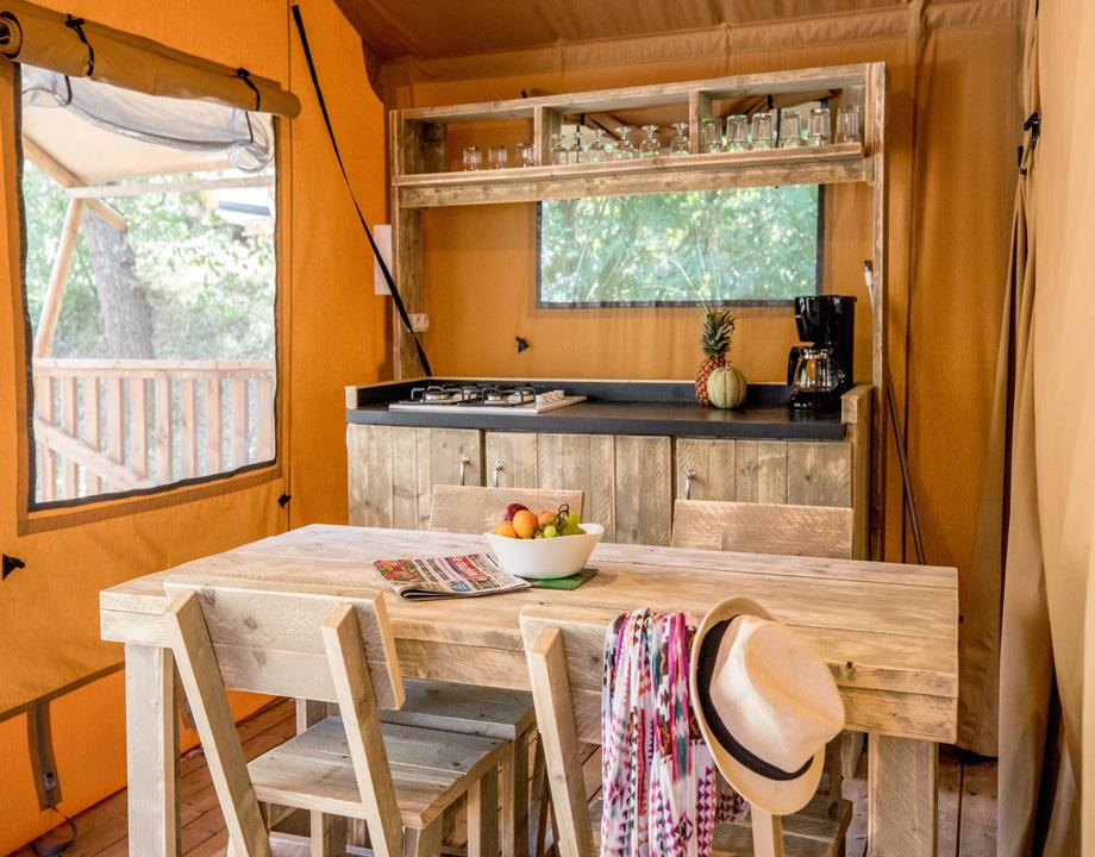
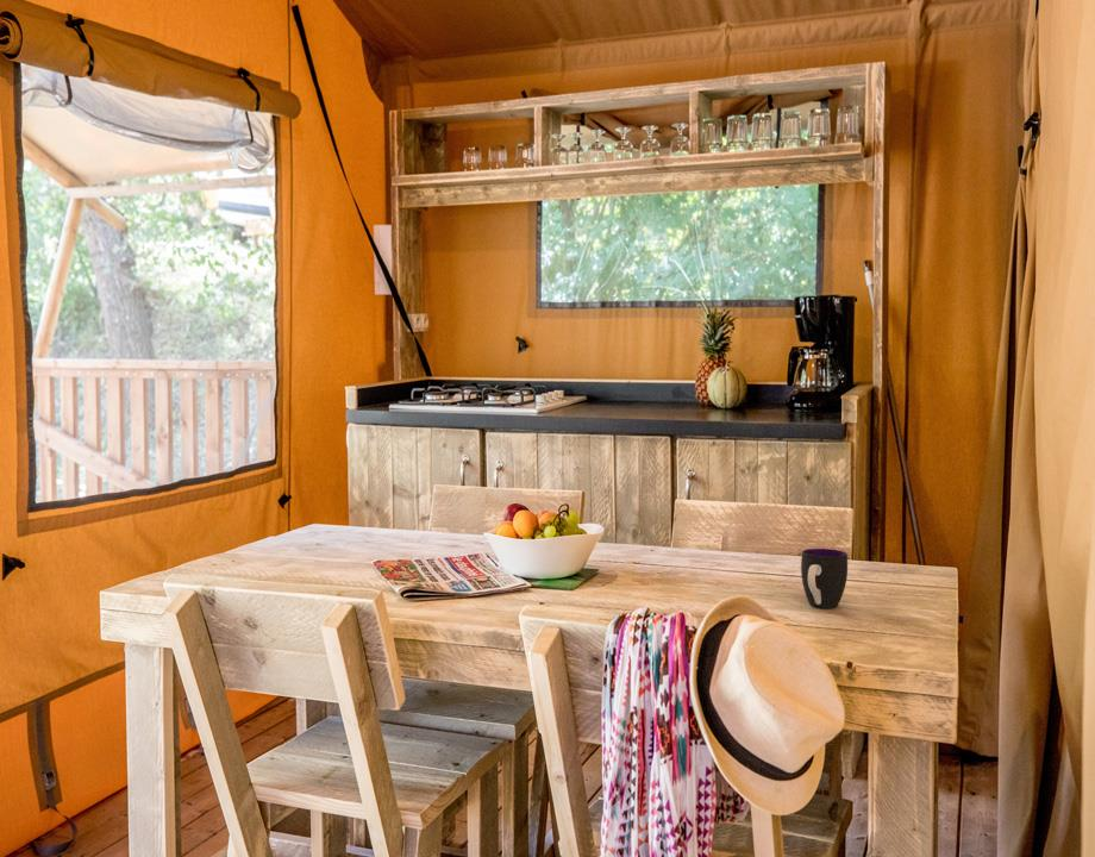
+ cup [800,548,849,609]
